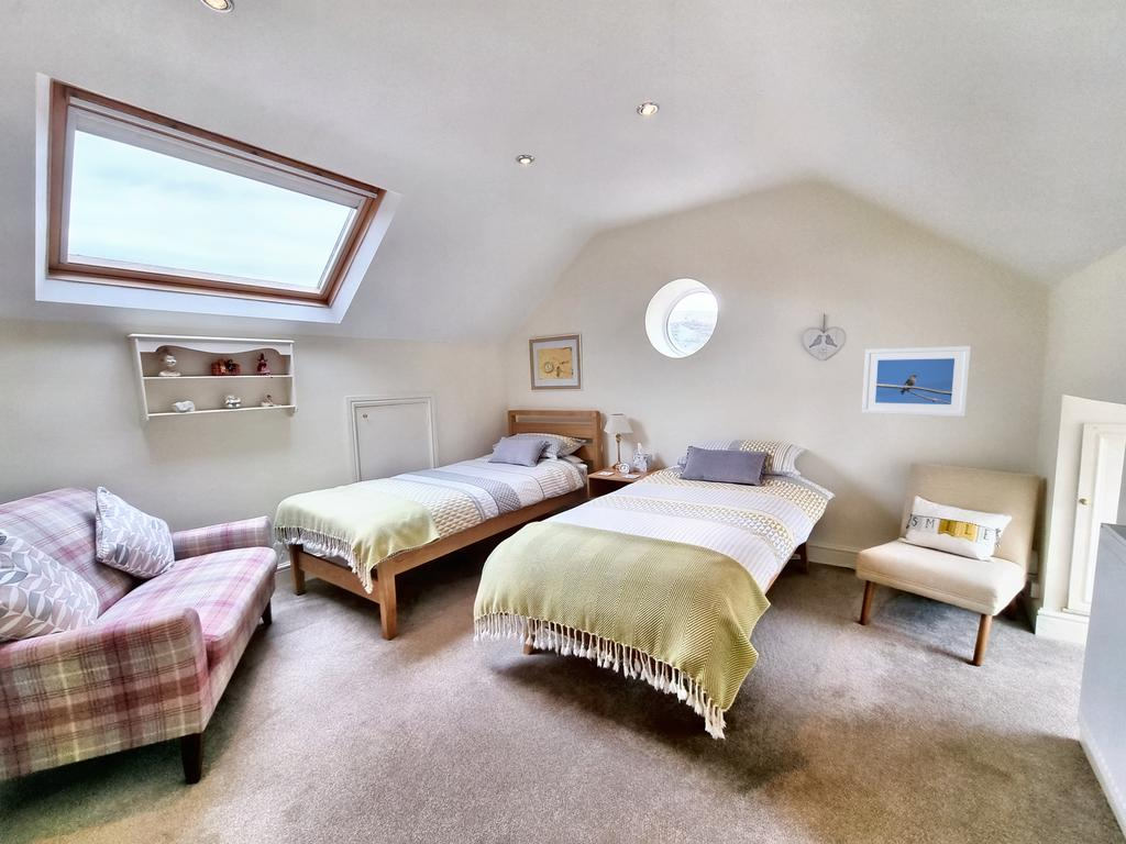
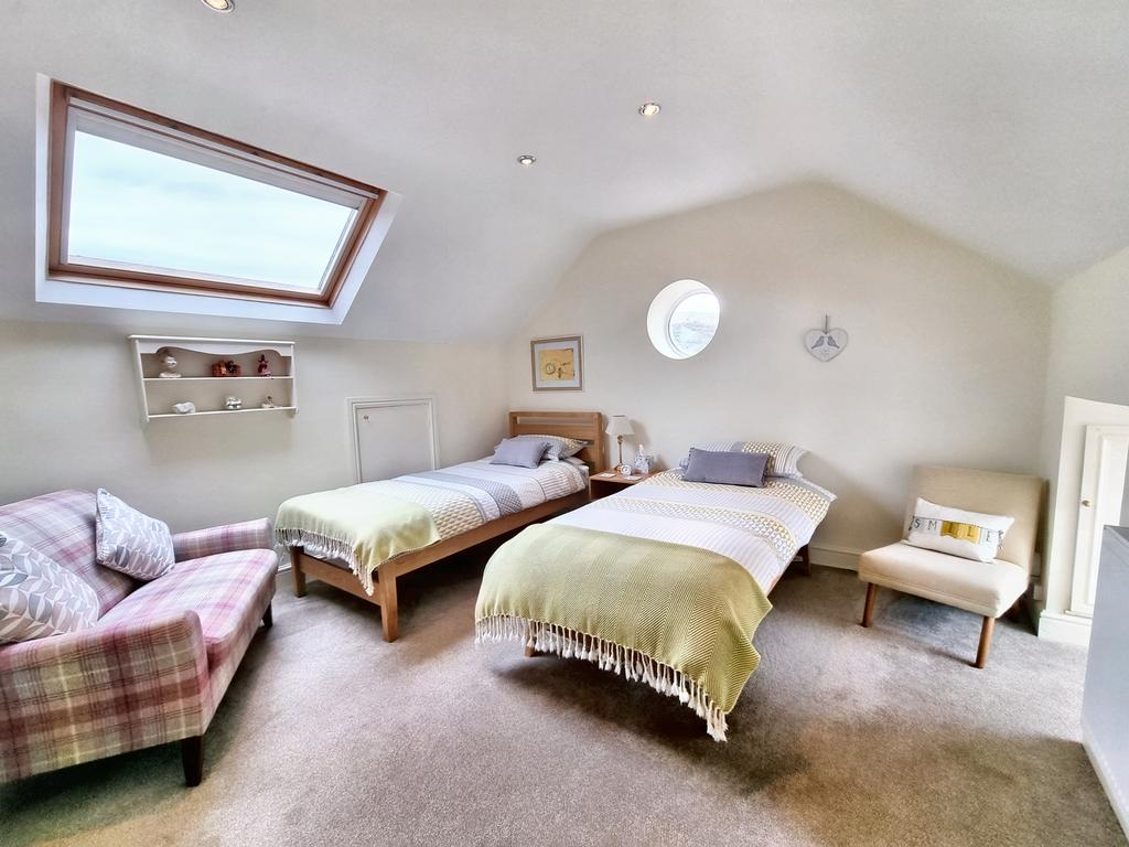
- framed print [861,345,972,418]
